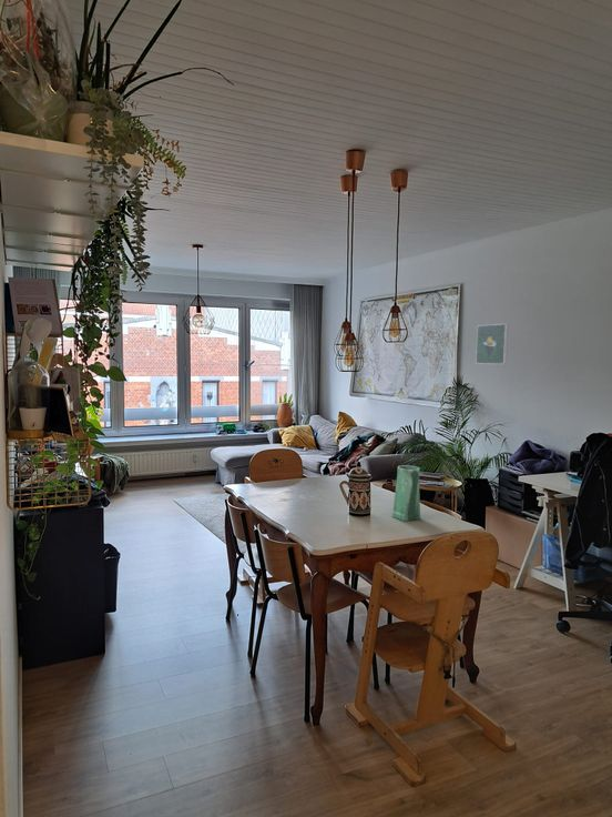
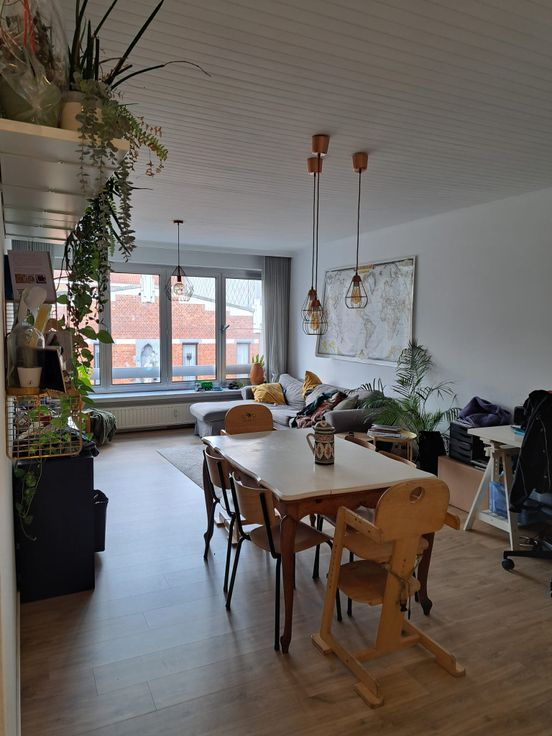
- vase [391,464,421,522]
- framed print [475,323,509,365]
